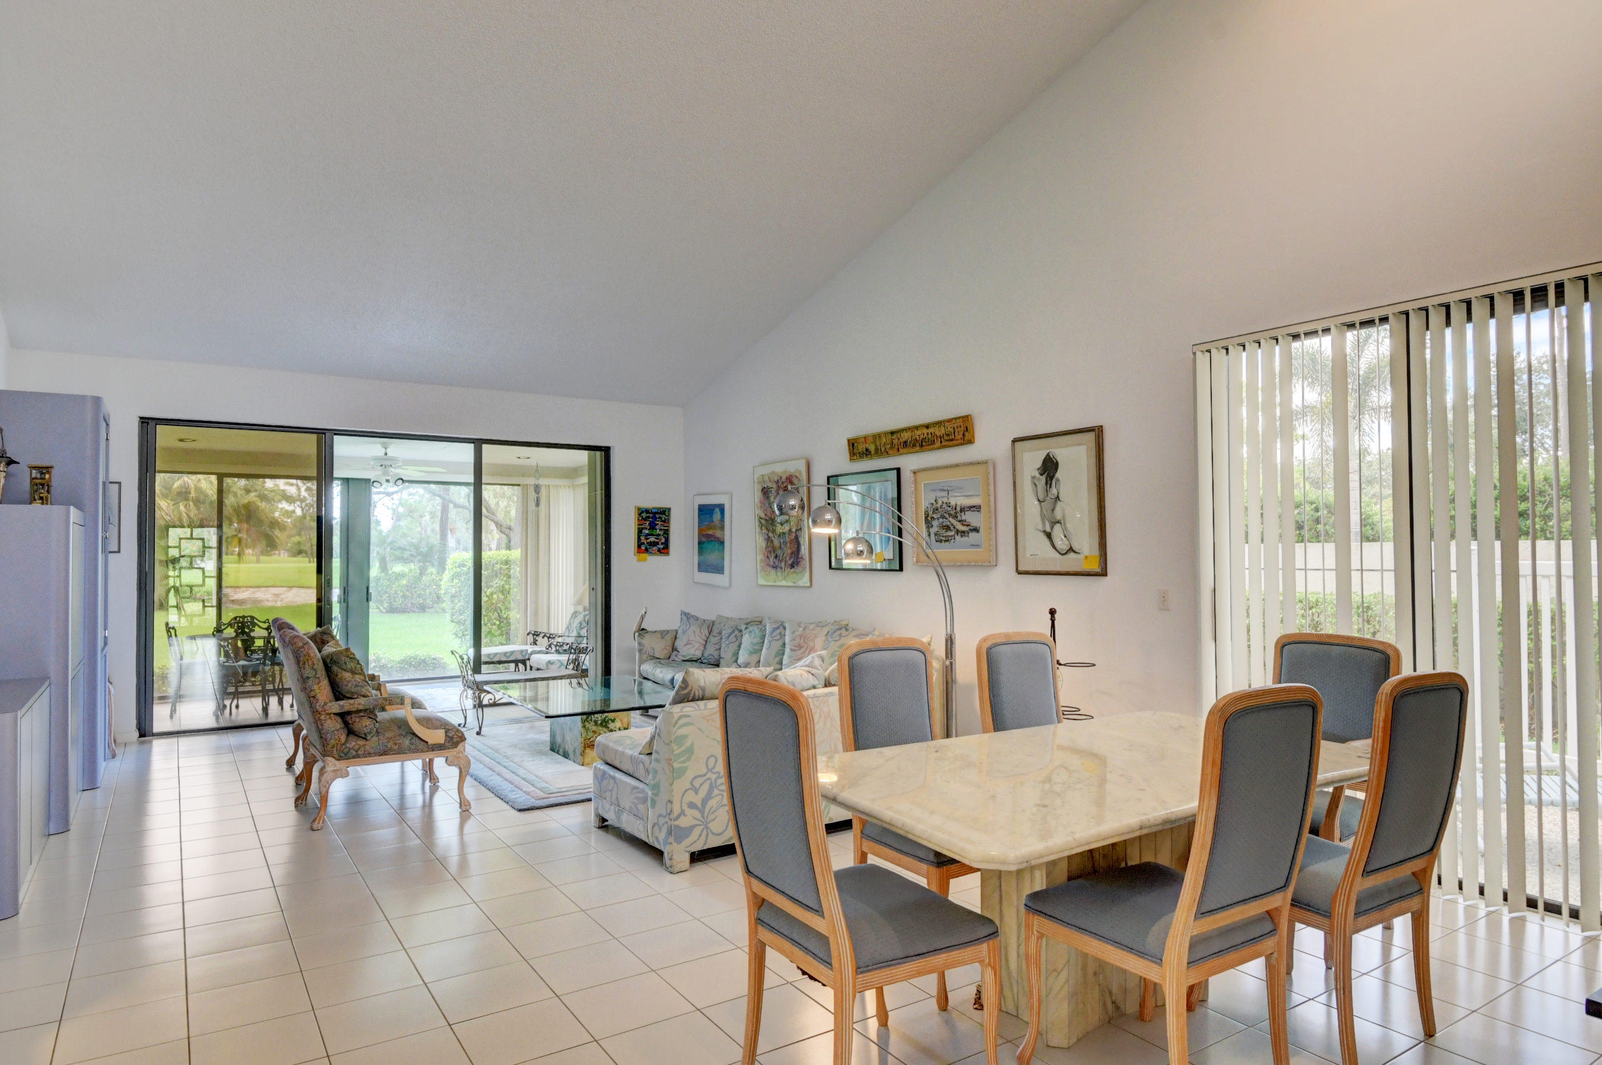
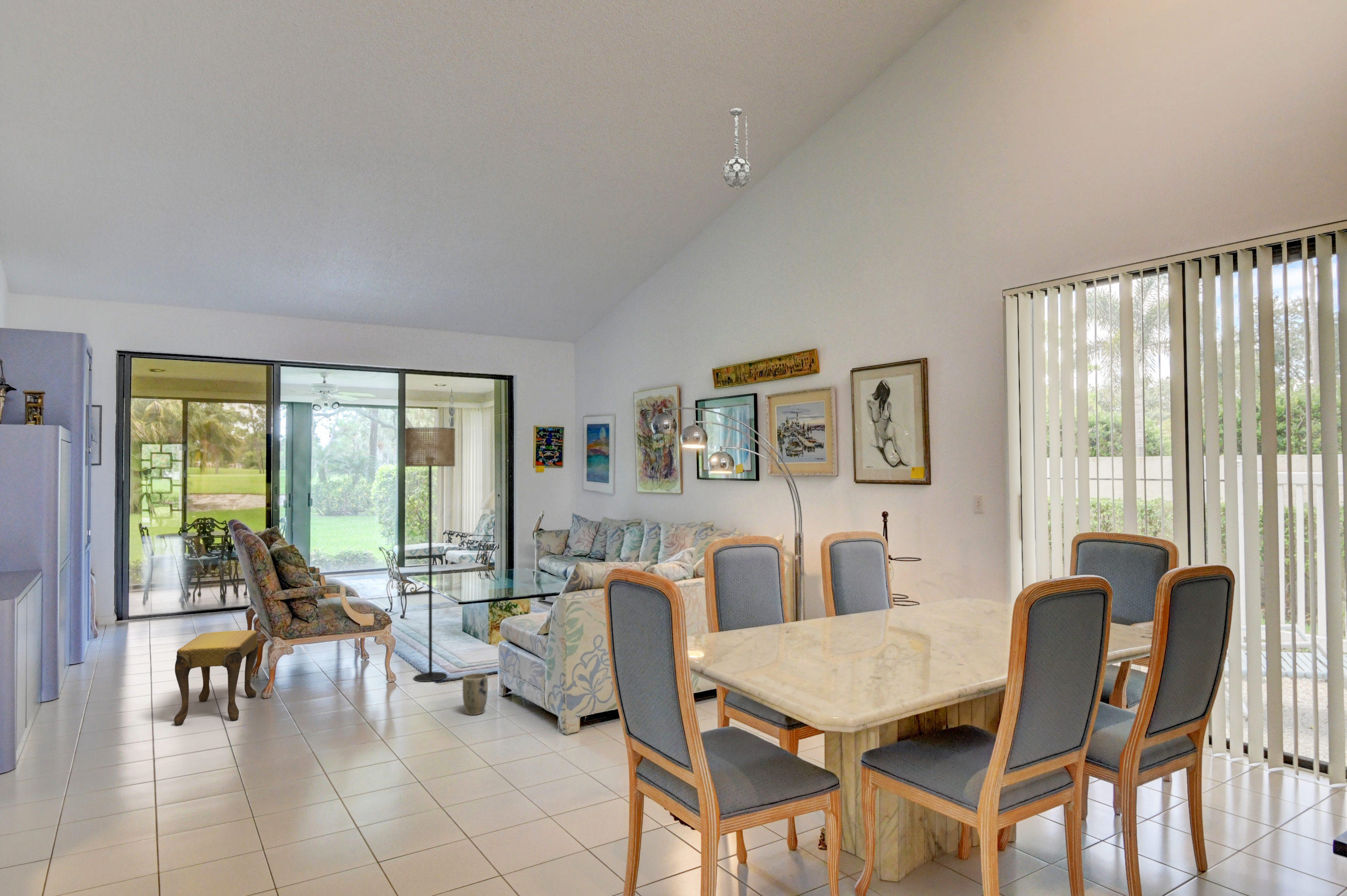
+ footstool [173,630,259,726]
+ floor lamp [404,427,456,682]
+ plant pot [462,673,489,716]
+ chandelier [721,108,753,189]
